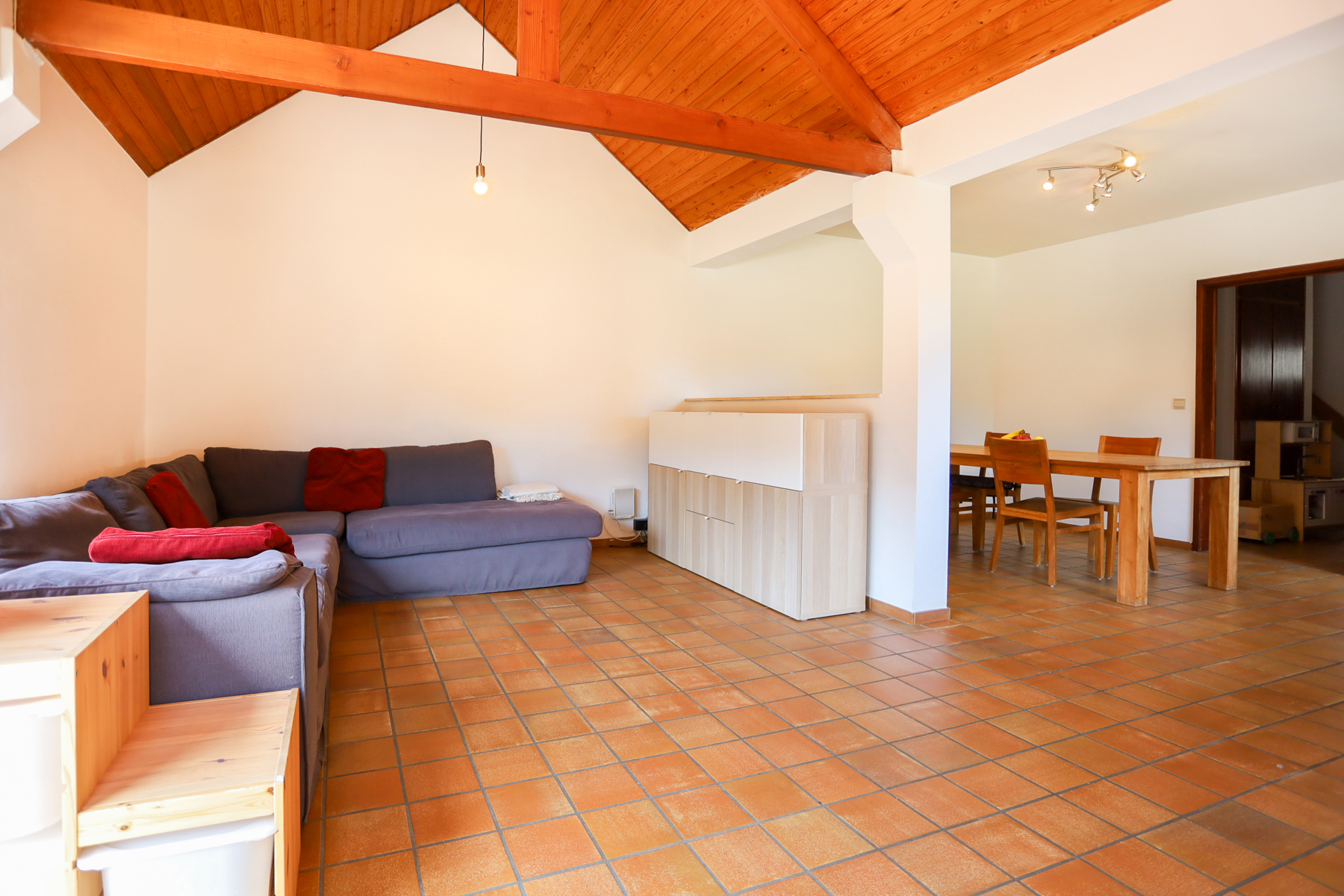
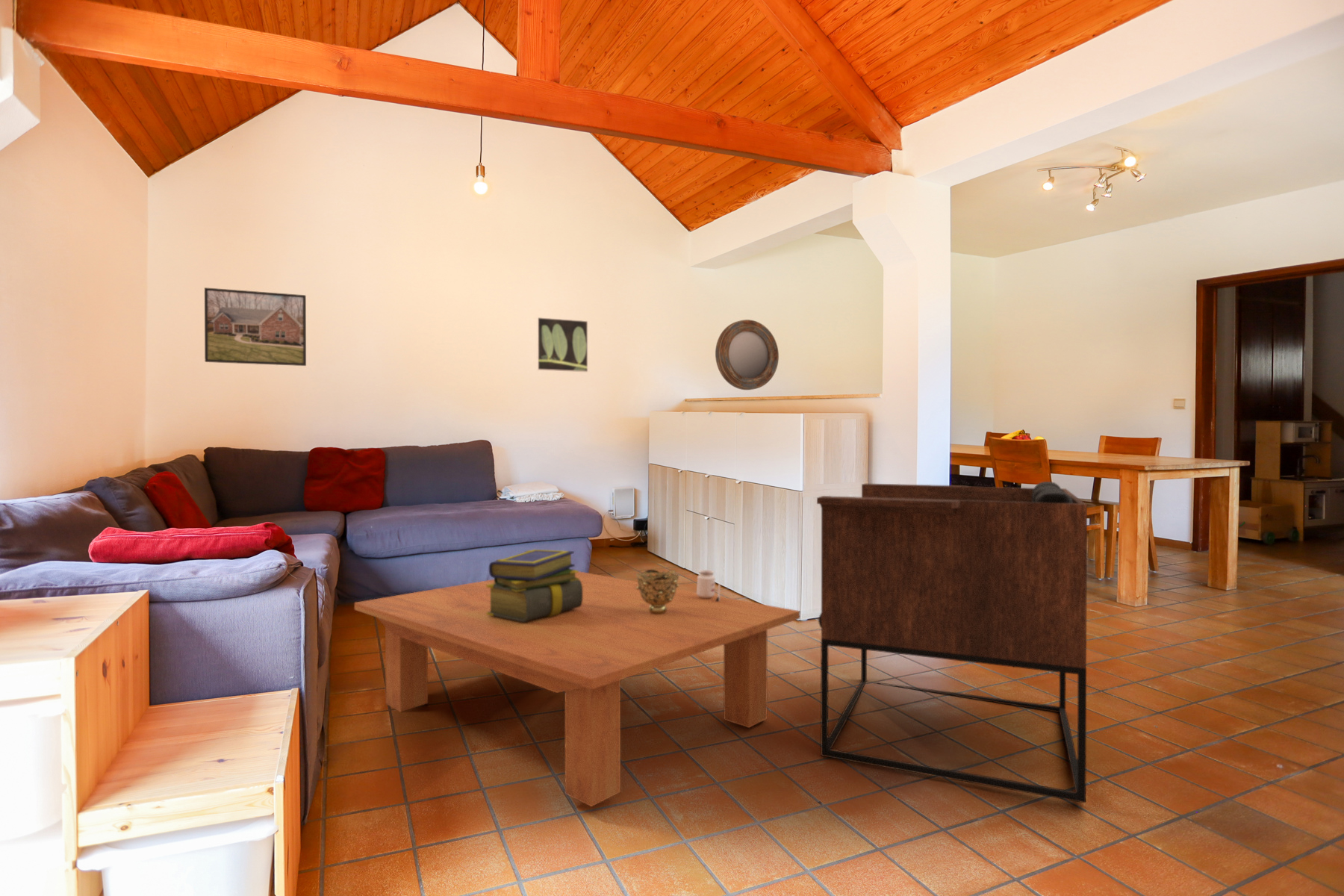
+ home mirror [715,319,780,391]
+ armchair [816,481,1088,804]
+ decorative bowl [635,569,680,614]
+ stack of books [487,549,582,622]
+ candle [696,569,722,601]
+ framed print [536,317,588,373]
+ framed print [204,287,307,367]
+ coffee table [354,570,800,807]
